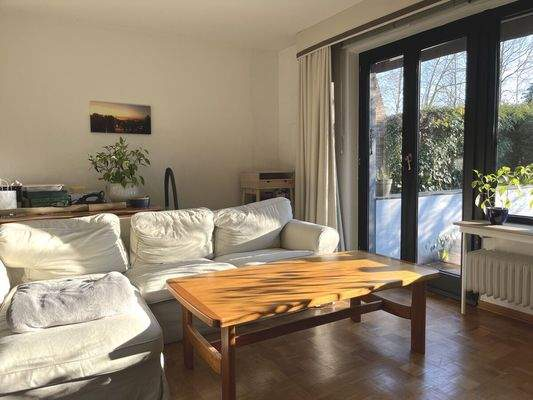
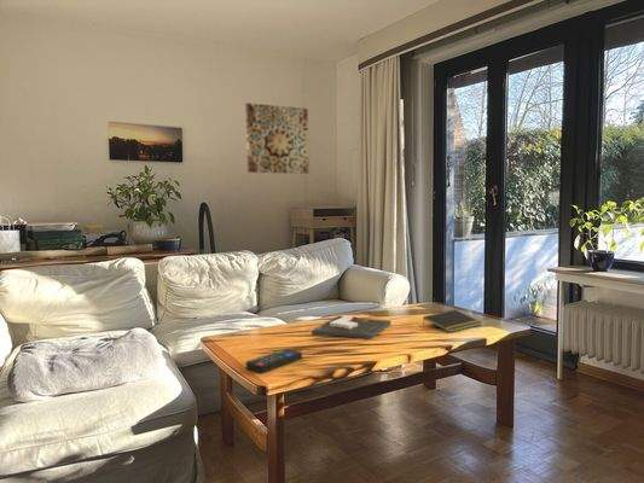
+ notepad [422,309,483,333]
+ wall art [244,101,309,175]
+ remote control [244,348,303,374]
+ board game [311,315,391,339]
